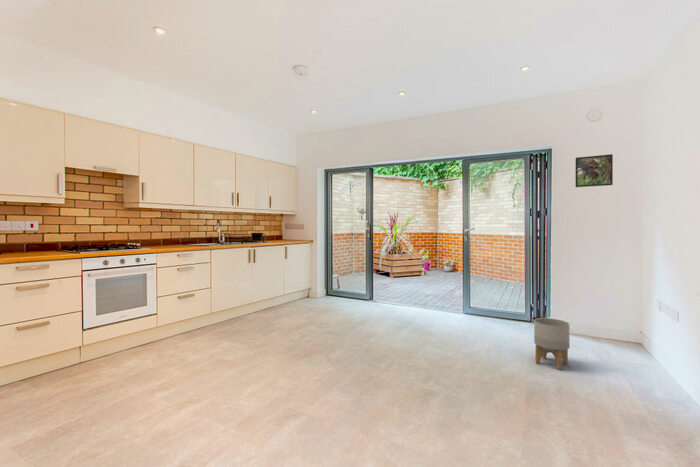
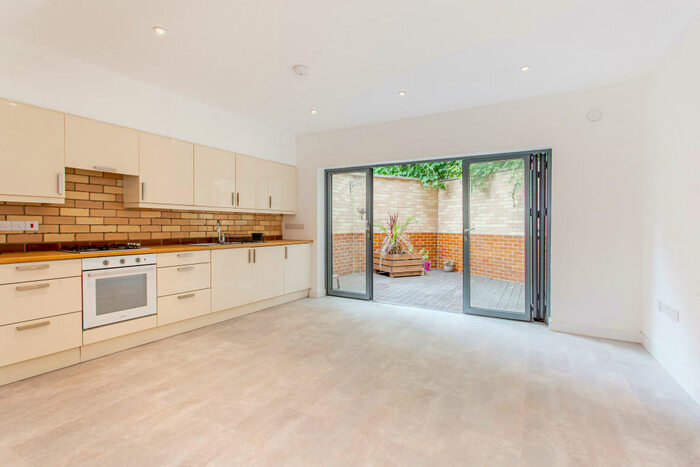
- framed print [575,153,614,188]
- planter [533,317,571,371]
